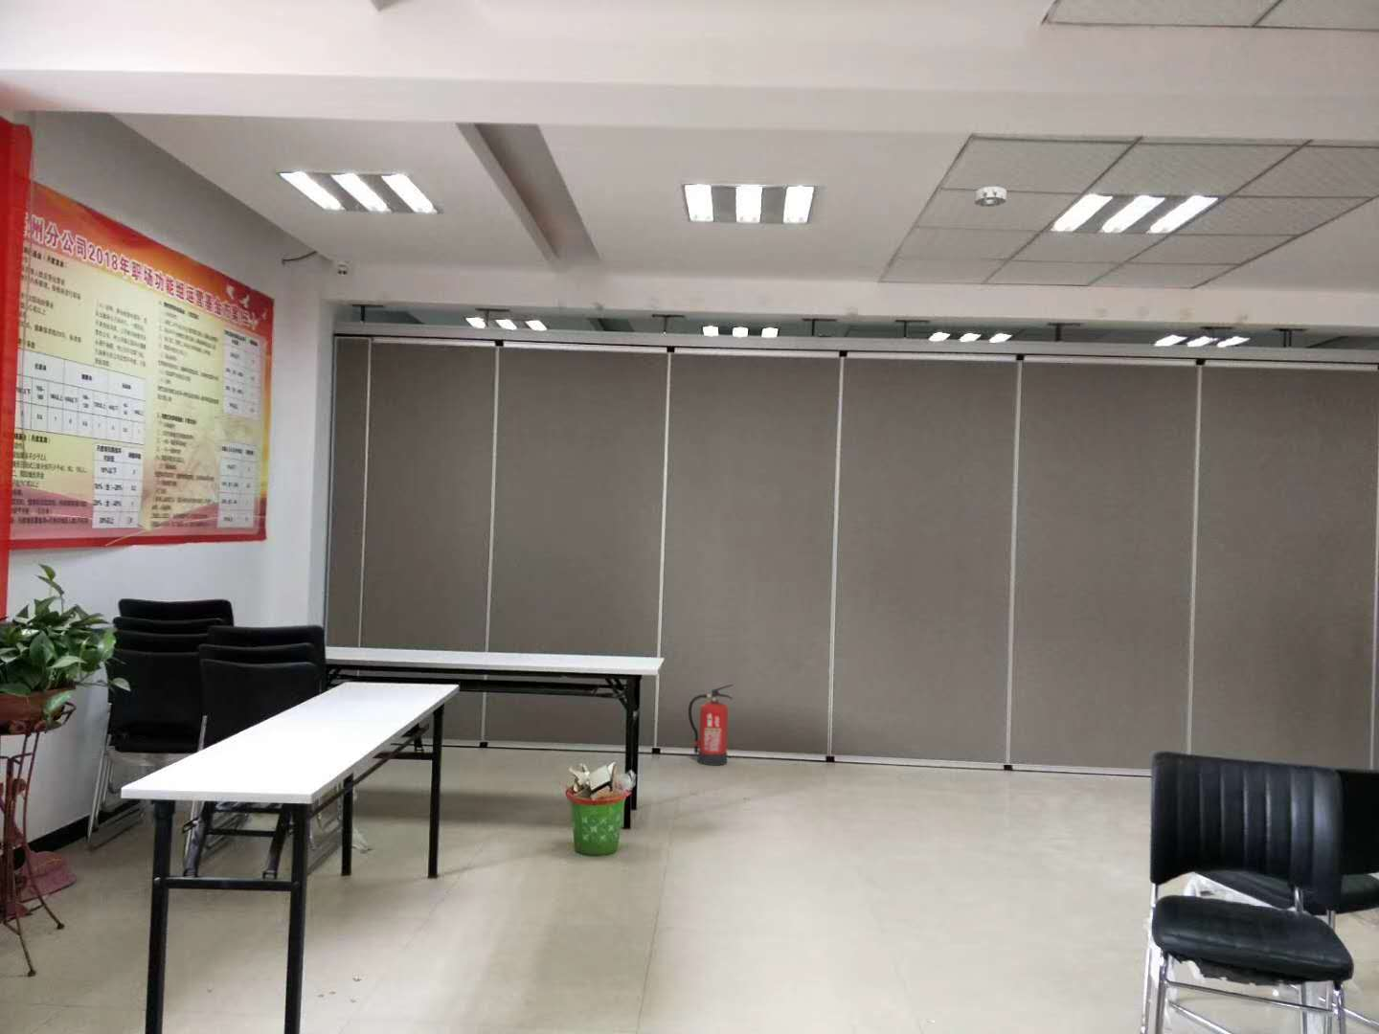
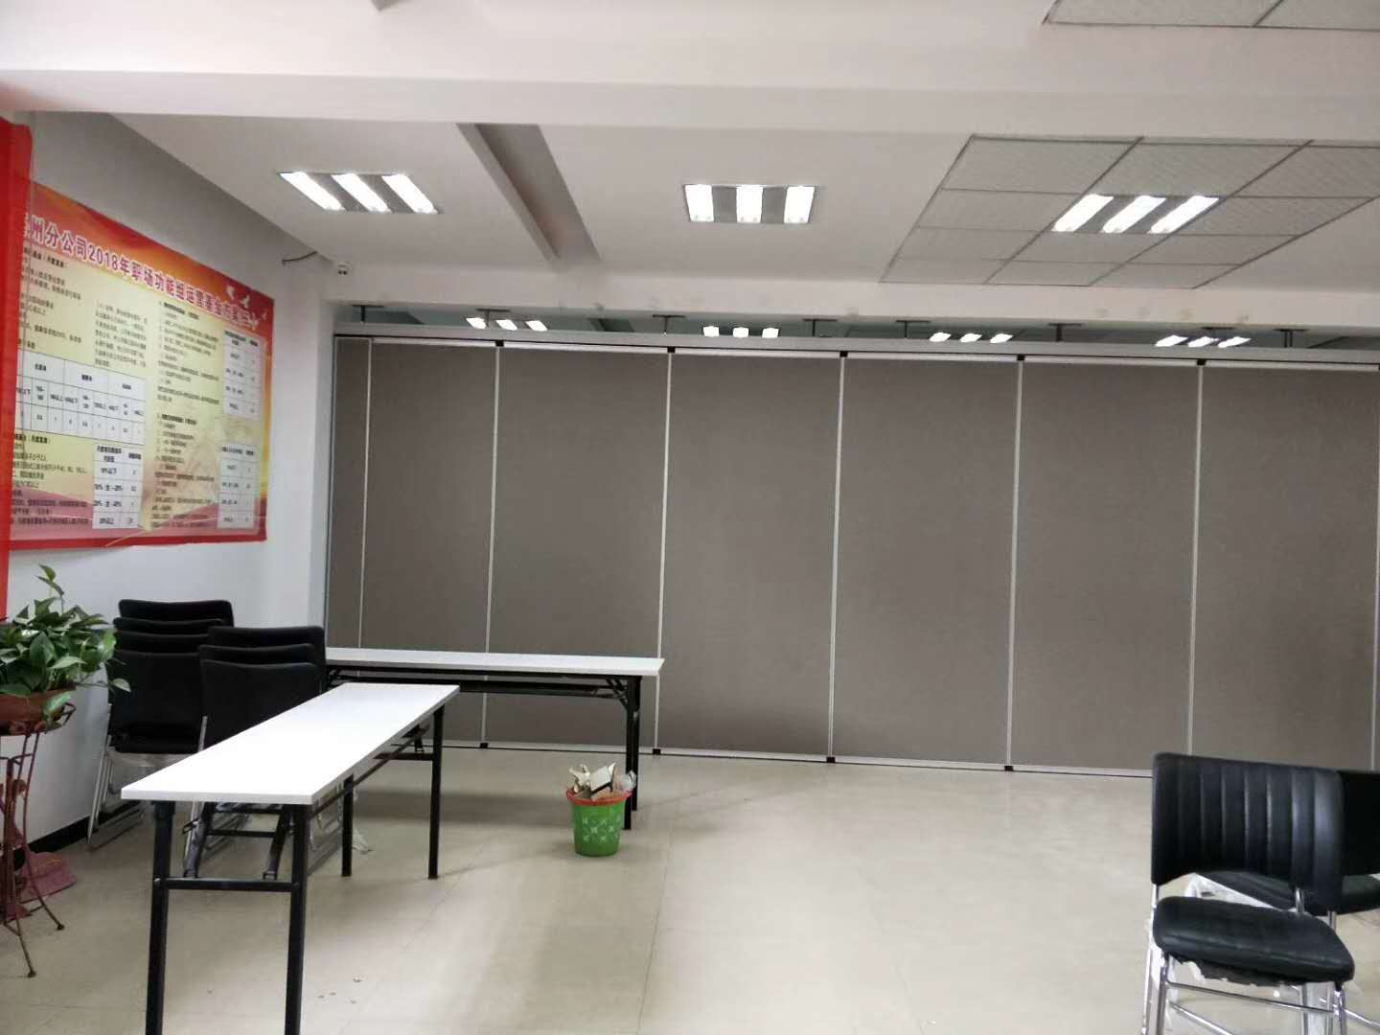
- fire extinguisher [687,683,734,767]
- smoke detector [974,186,1008,207]
